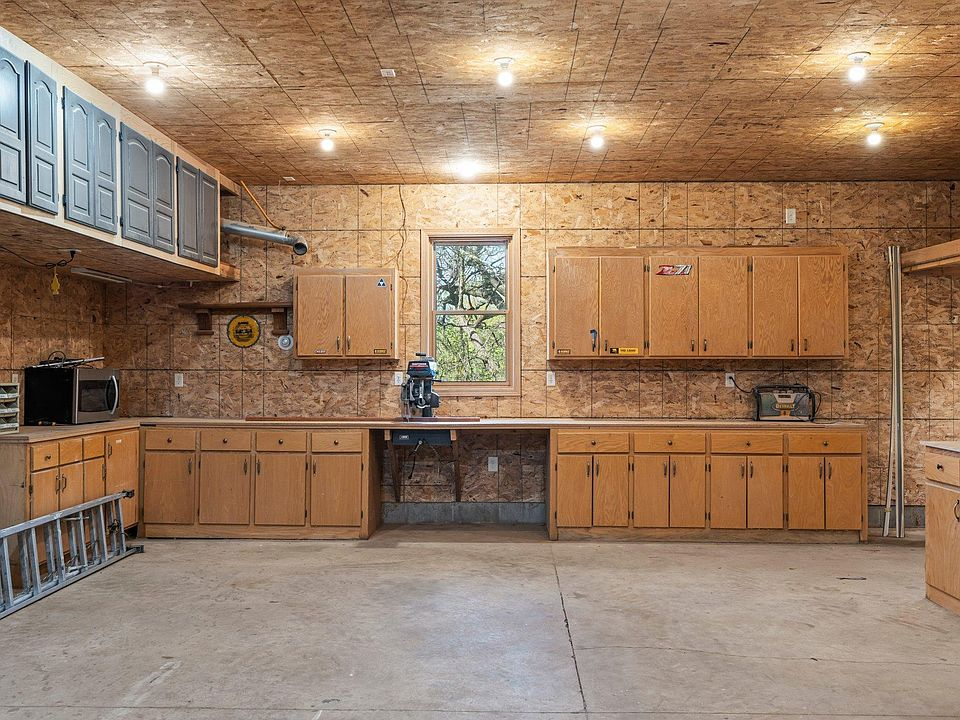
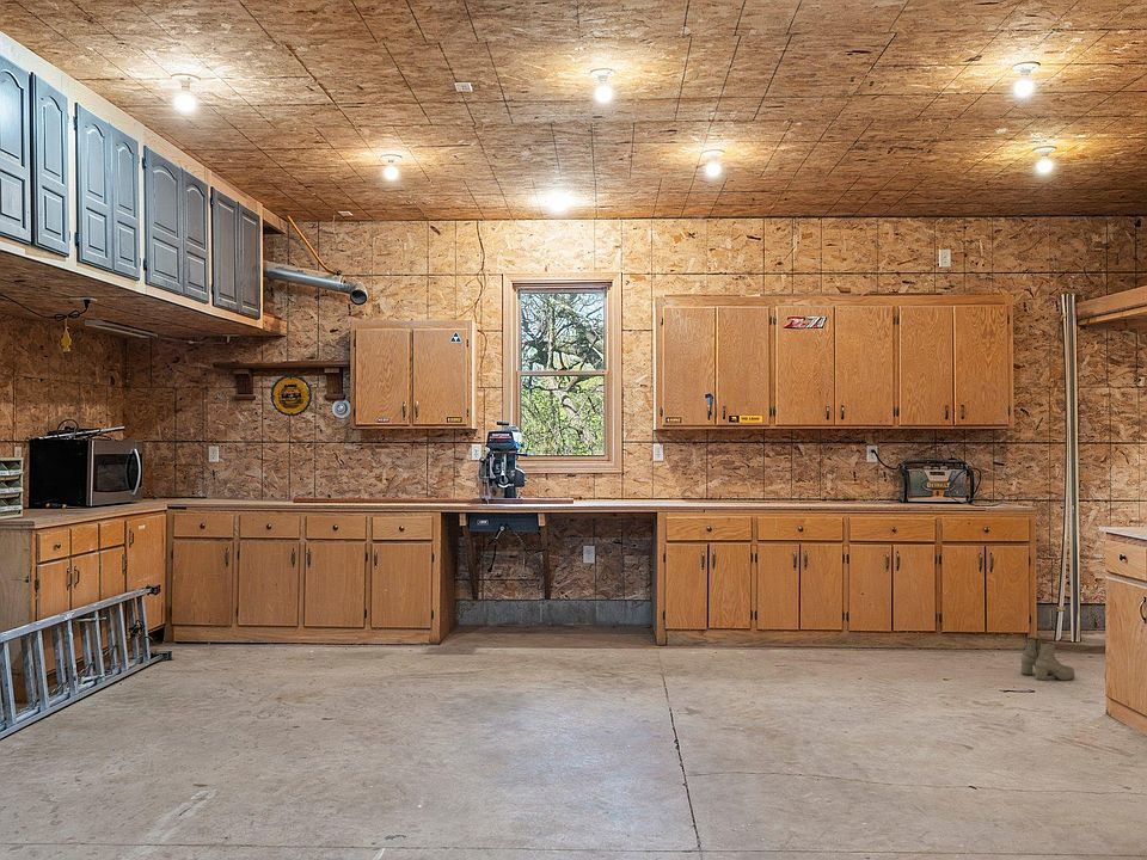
+ boots [1020,637,1077,682]
